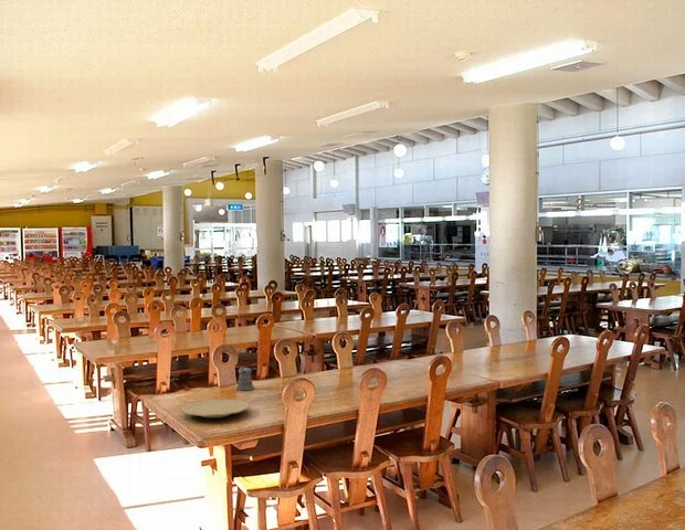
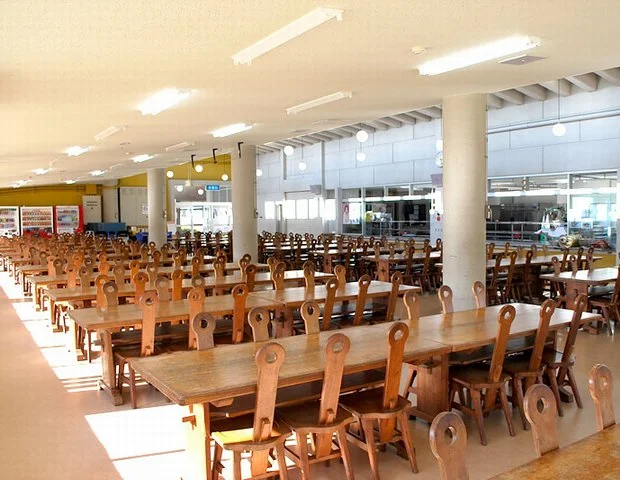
- pepper shaker [235,367,259,391]
- plate [180,399,250,418]
